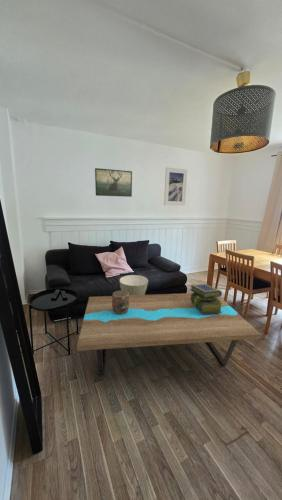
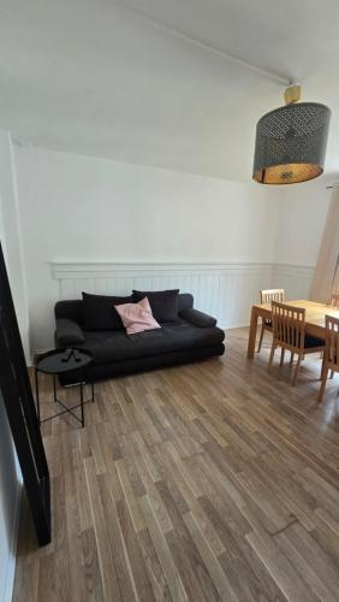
- planter [118,274,149,295]
- stack of books [189,283,223,314]
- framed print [163,166,188,206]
- coffee table [76,292,262,376]
- decorative container [112,289,129,315]
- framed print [94,167,133,198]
